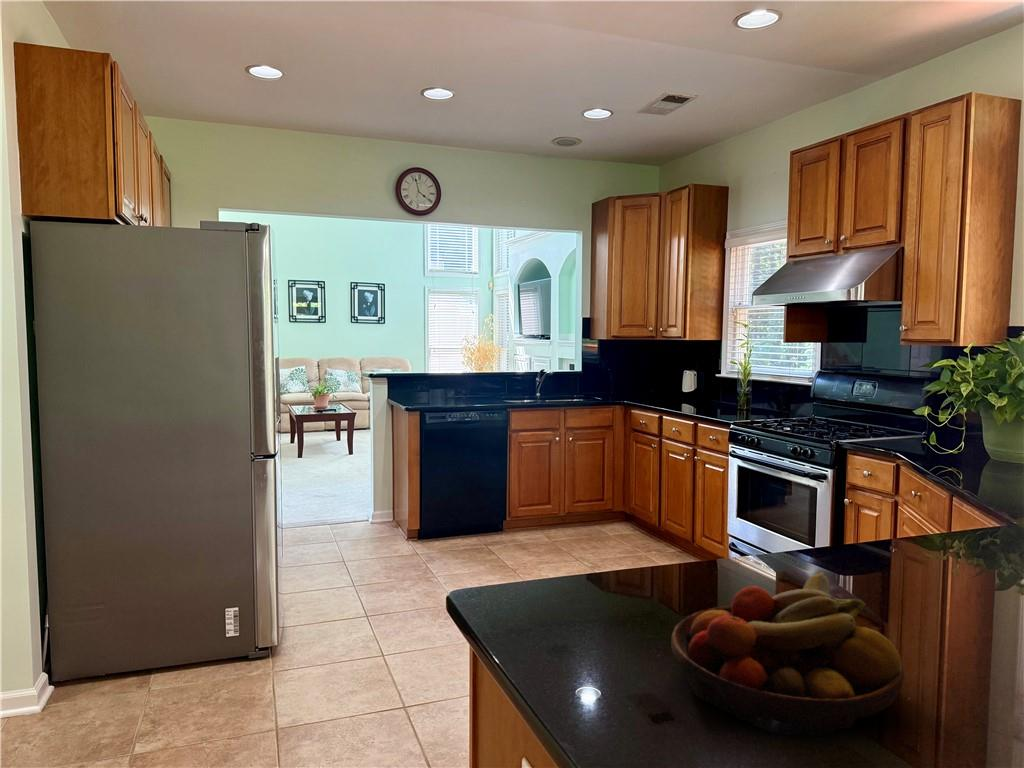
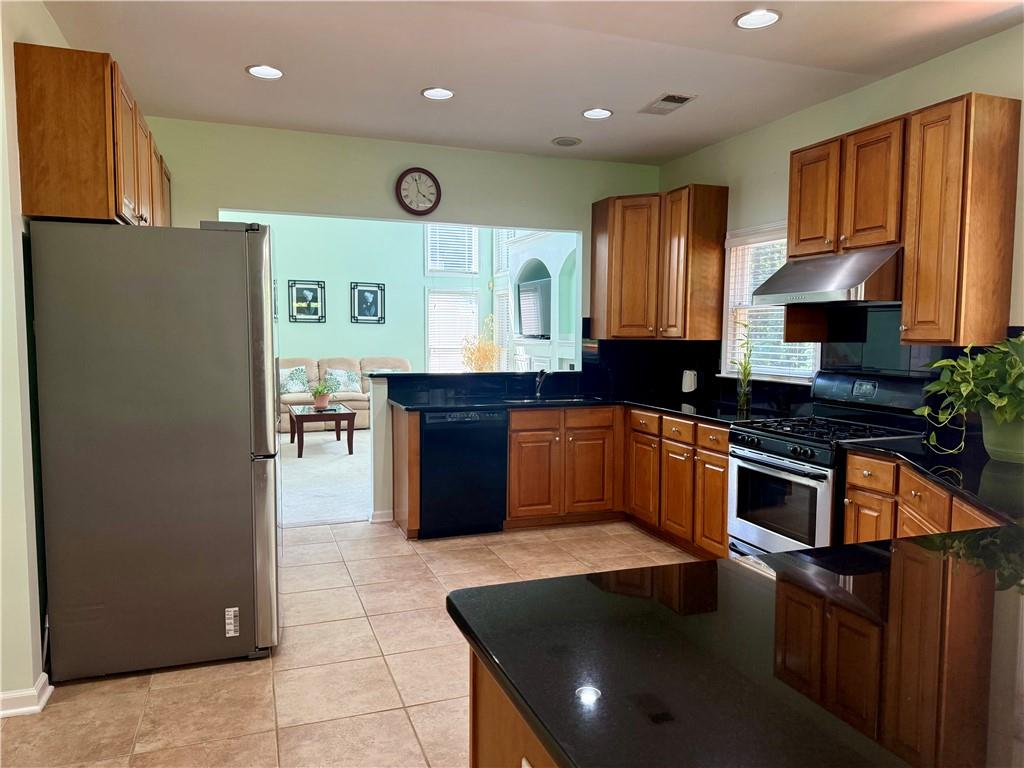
- fruit bowl [670,571,905,737]
